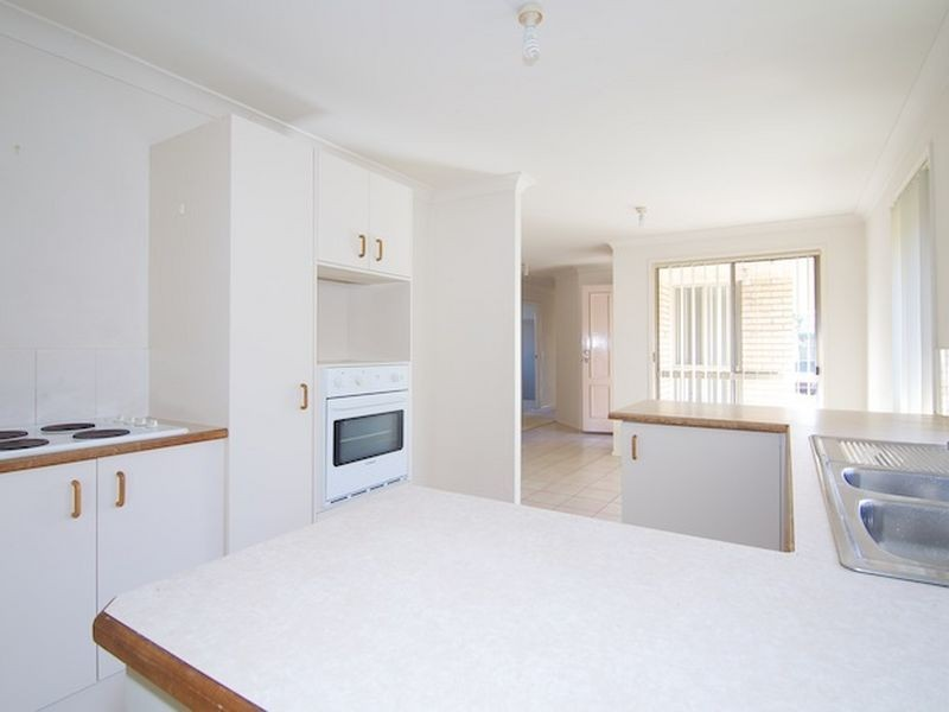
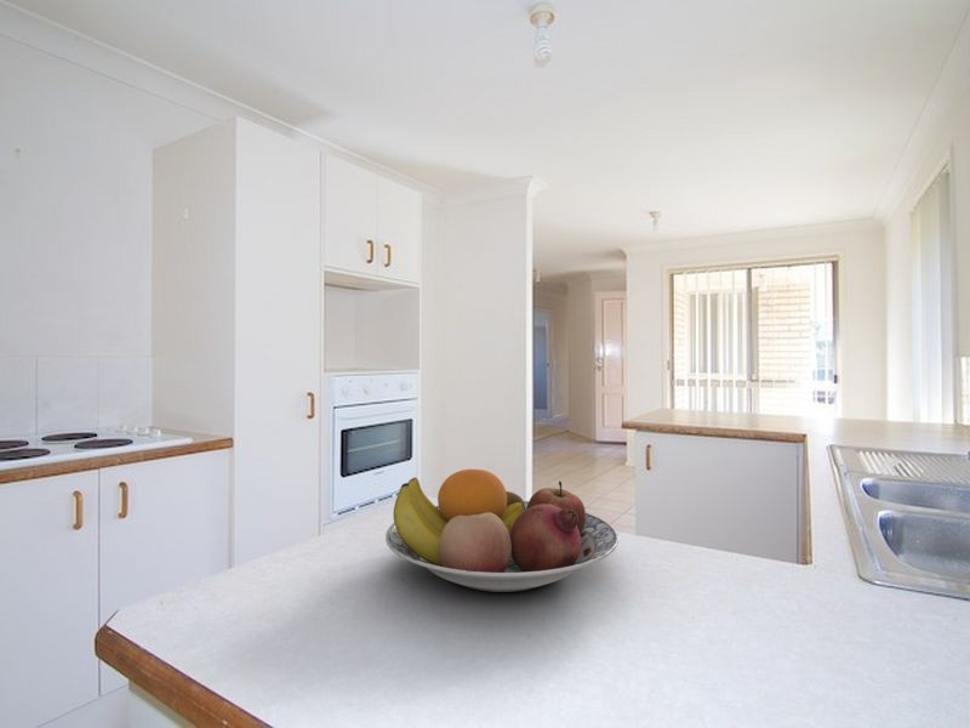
+ fruit bowl [384,468,620,593]
